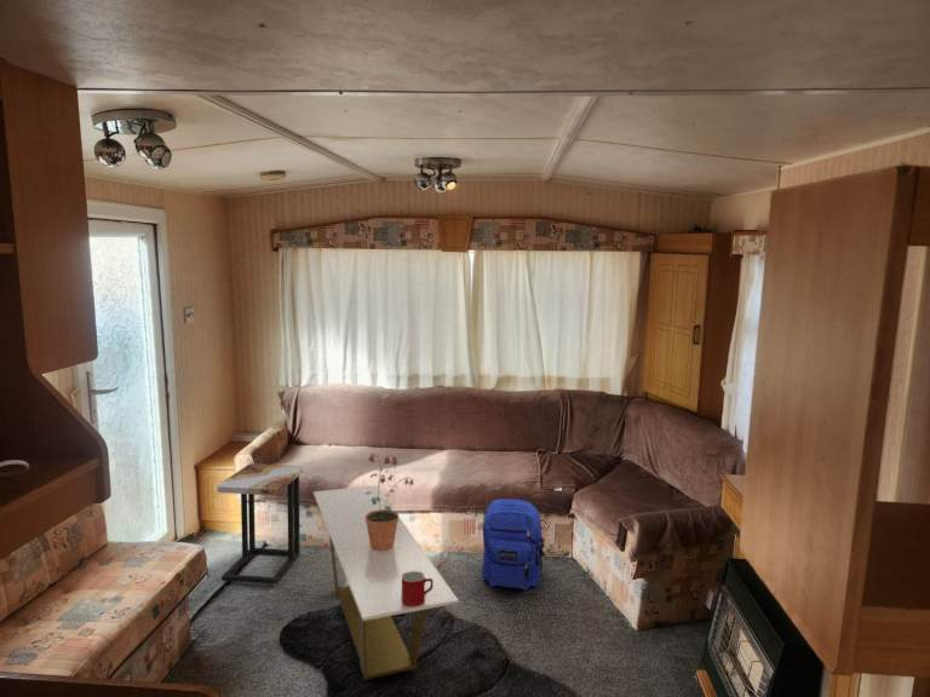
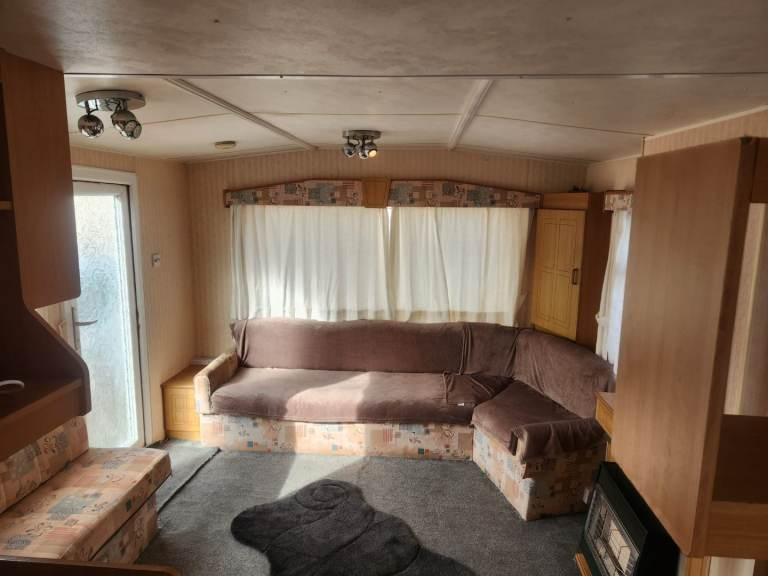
- mug [402,571,432,606]
- backpack [481,497,547,592]
- side table [216,462,304,586]
- potted plant [366,453,415,551]
- coffee table [312,484,460,681]
